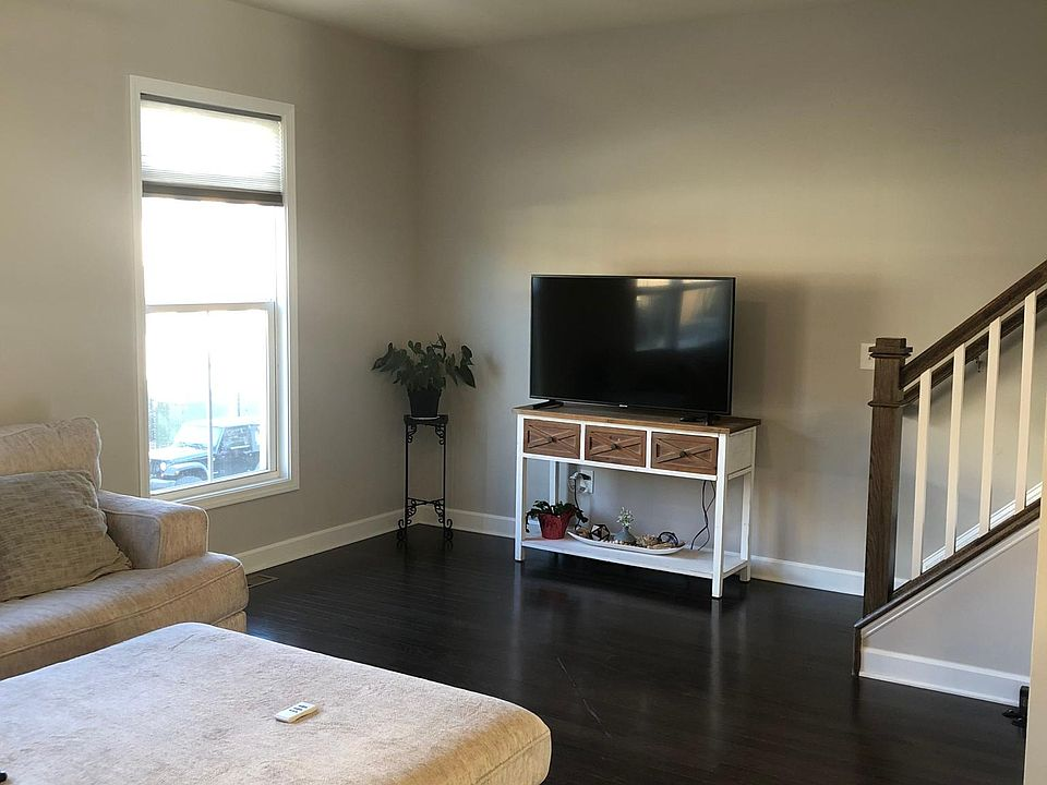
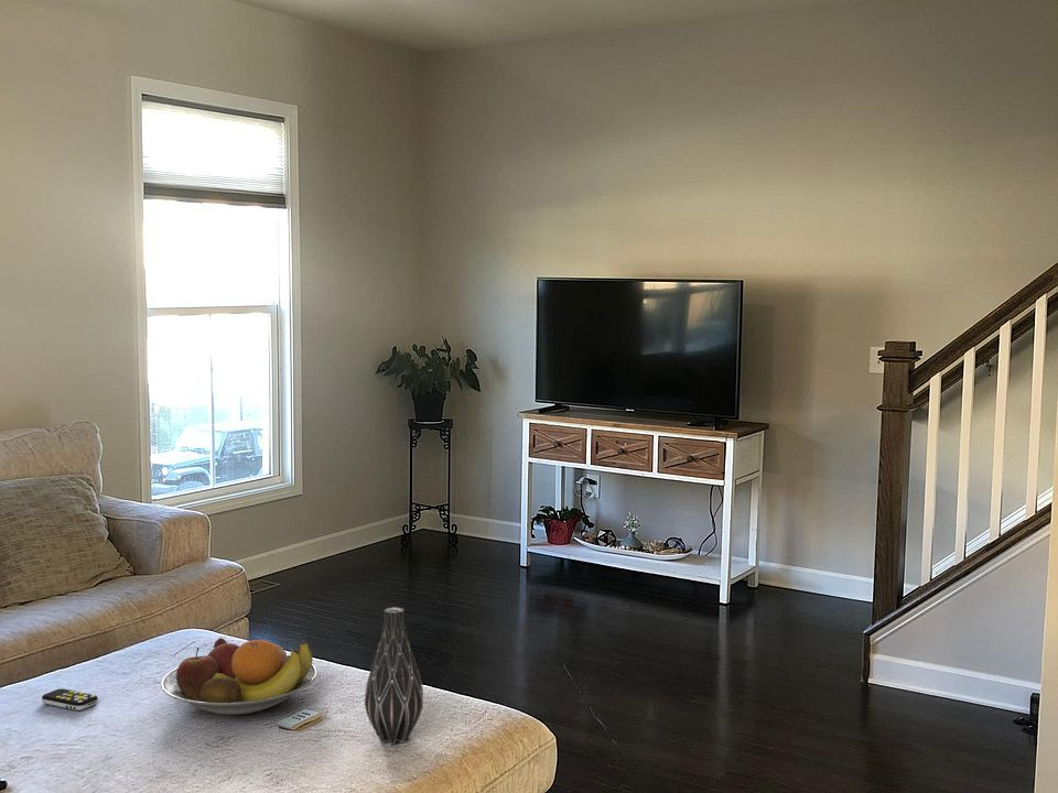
+ fruit bowl [160,637,319,716]
+ remote control [41,687,99,711]
+ vase [364,606,424,746]
